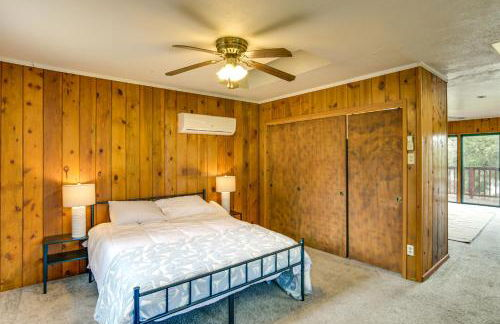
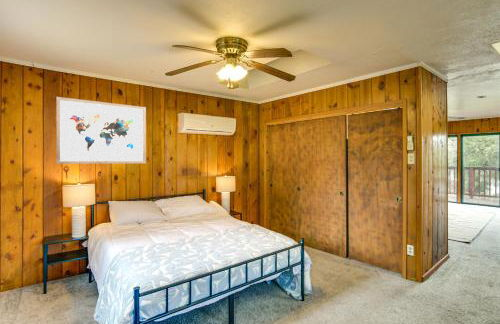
+ wall art [55,96,147,165]
